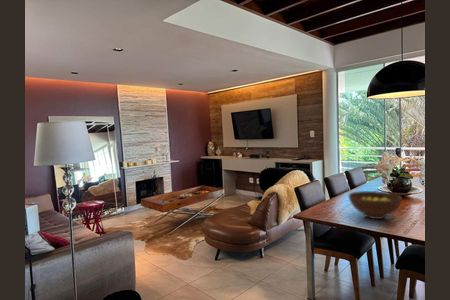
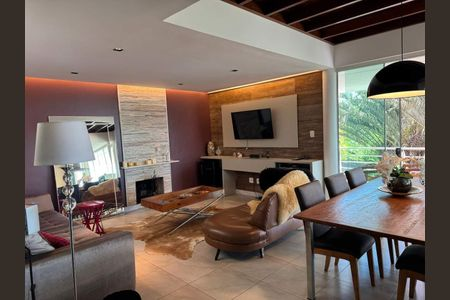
- fruit bowl [348,190,403,220]
